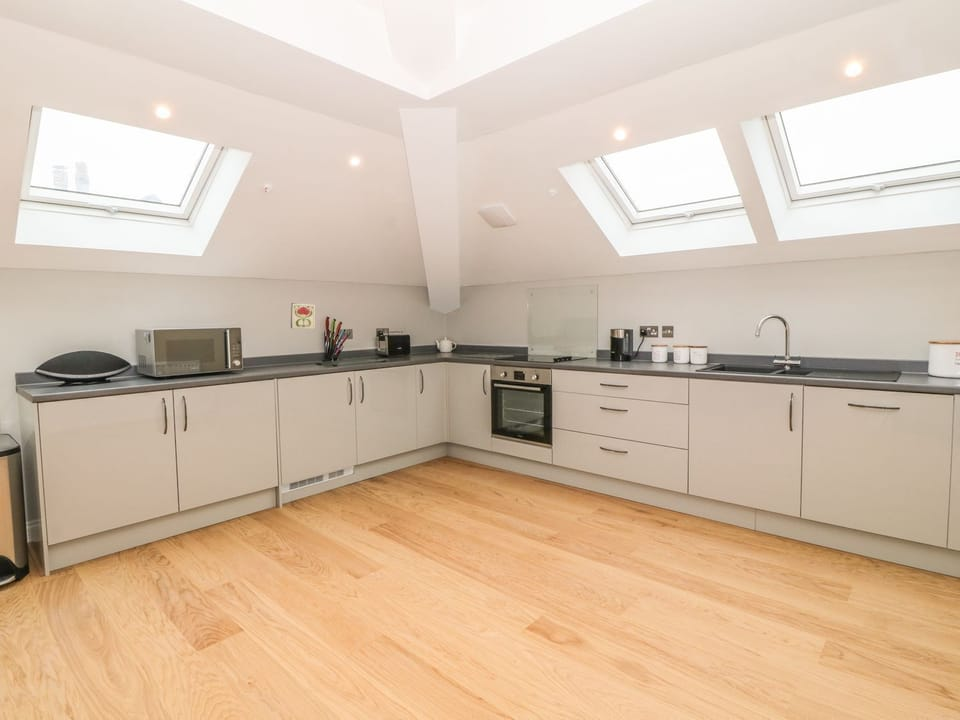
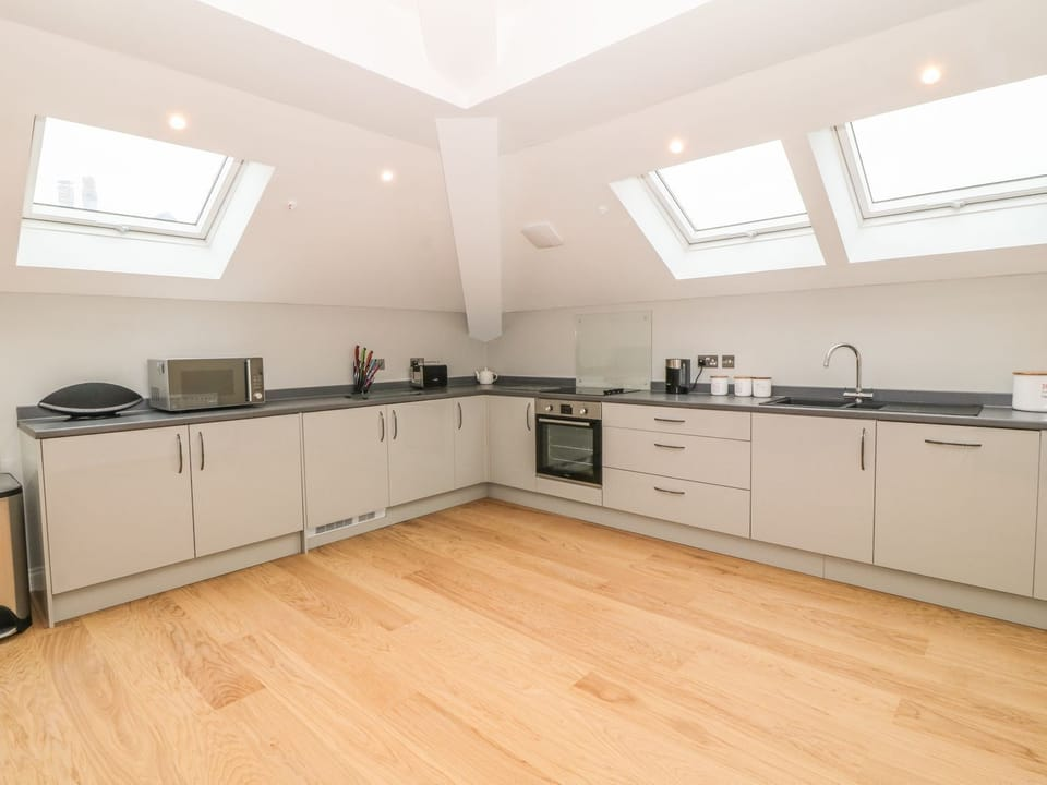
- decorative tile [290,302,316,330]
